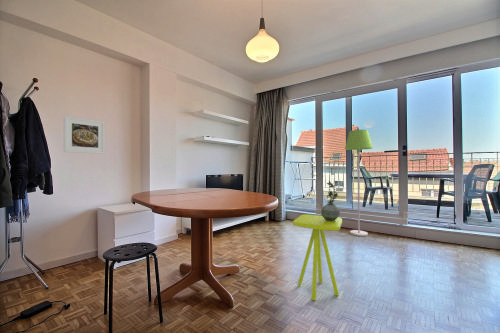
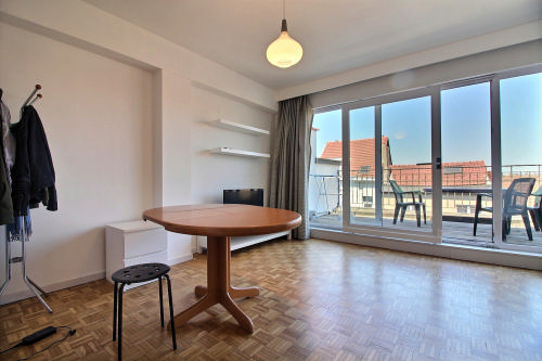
- side table [292,214,343,301]
- potted plant [320,180,341,221]
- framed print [63,115,106,155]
- floor lamp [344,129,374,237]
